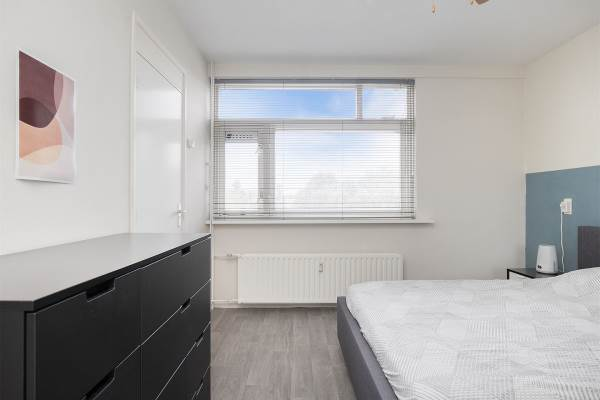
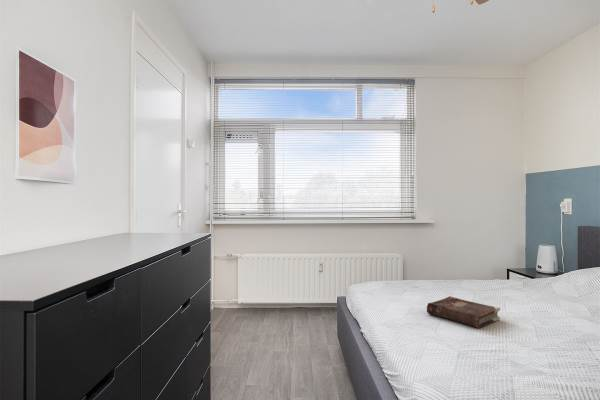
+ book [426,295,501,329]
